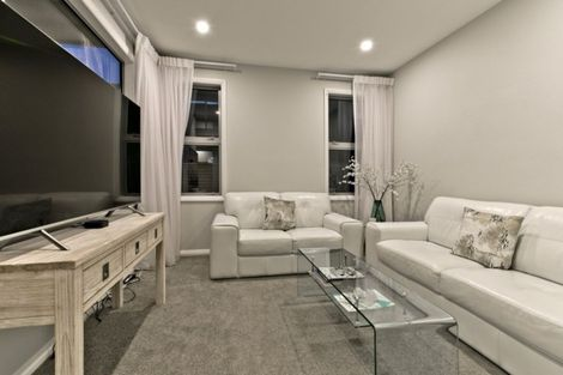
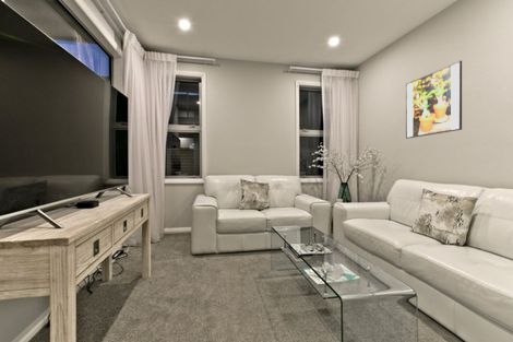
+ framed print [405,59,463,140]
